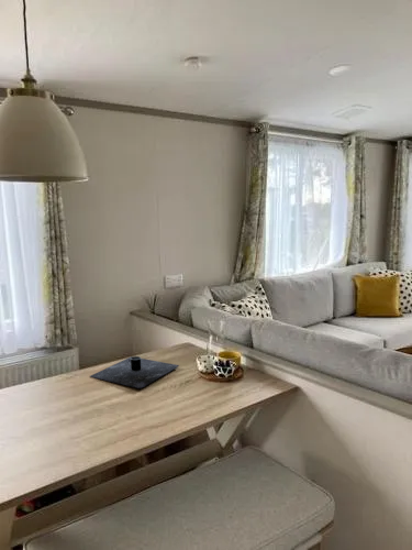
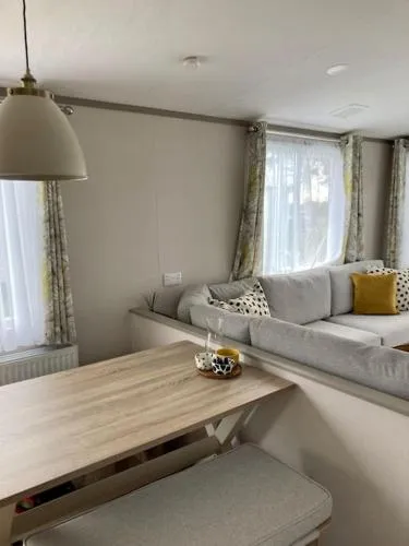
- placemat [89,355,180,389]
